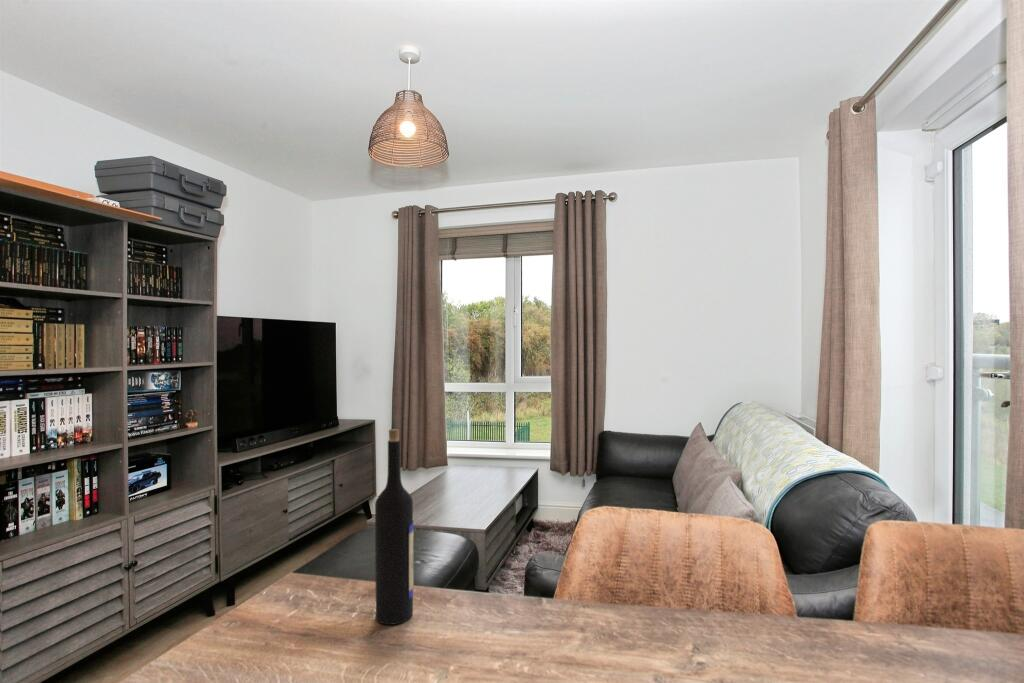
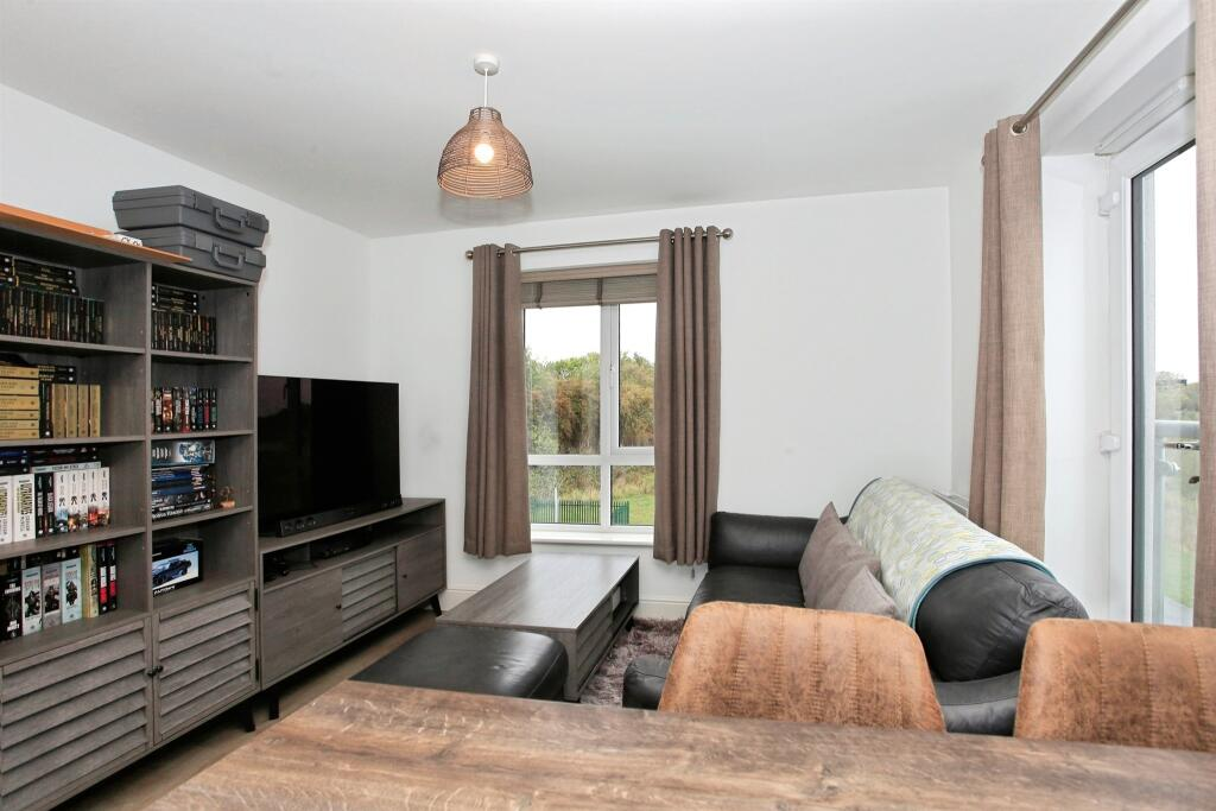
- wine bottle [374,428,414,626]
